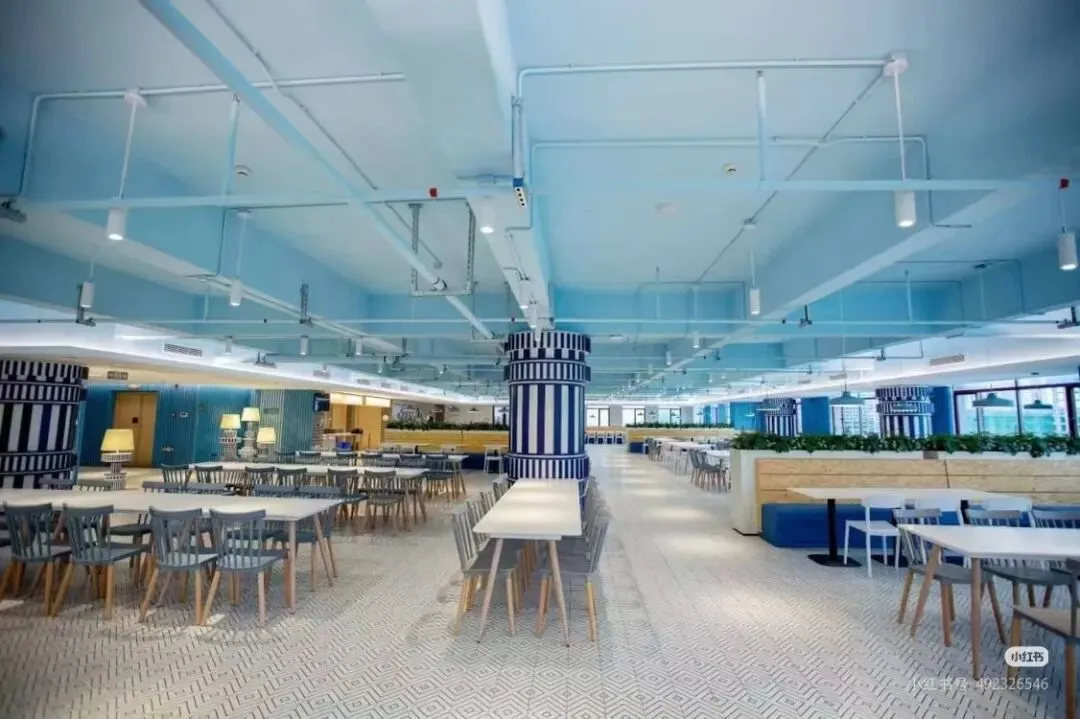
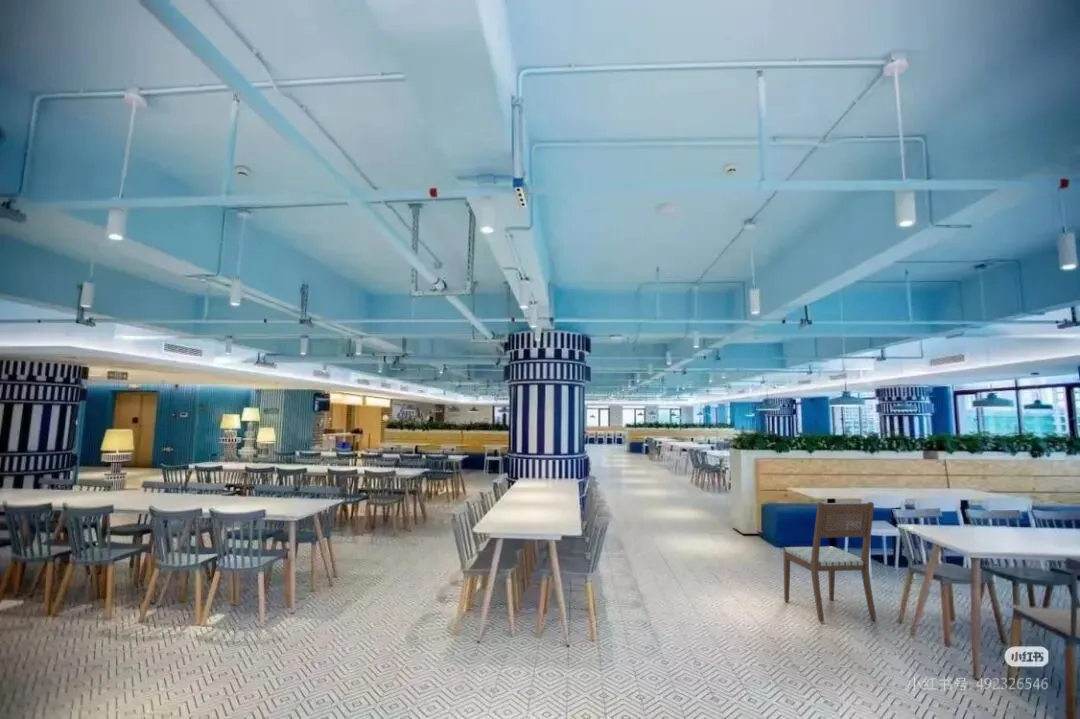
+ chair [782,501,878,624]
